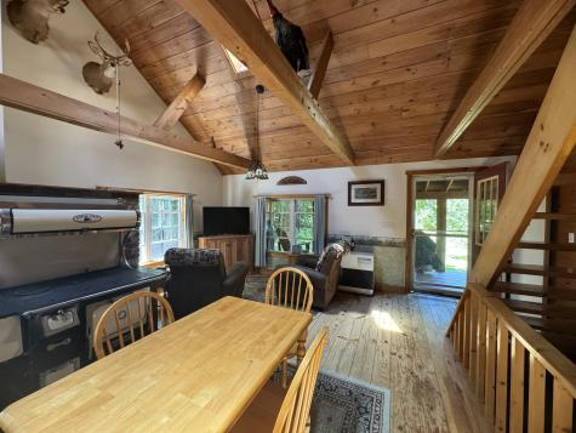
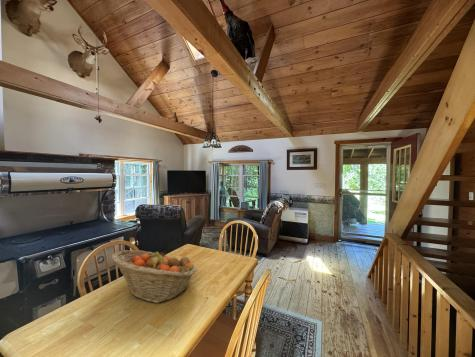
+ fruit basket [111,249,198,304]
